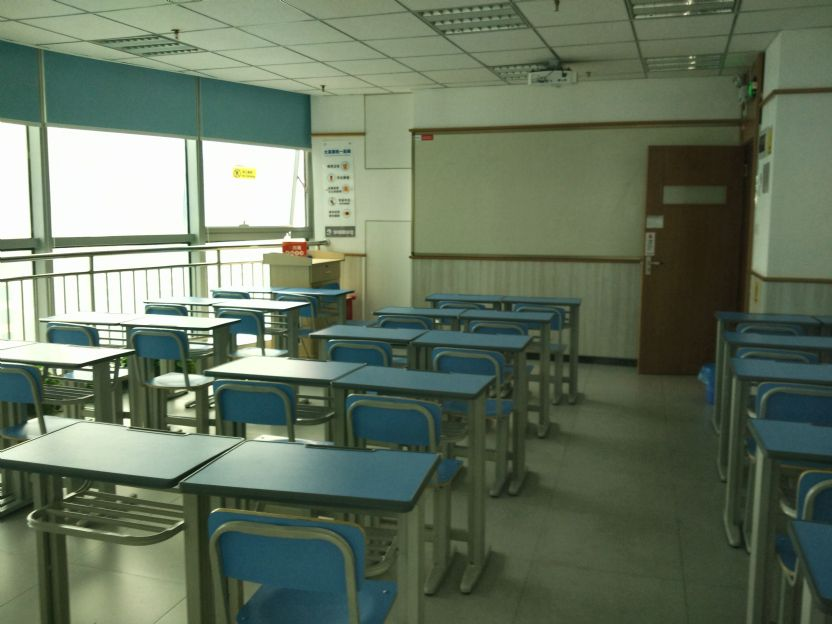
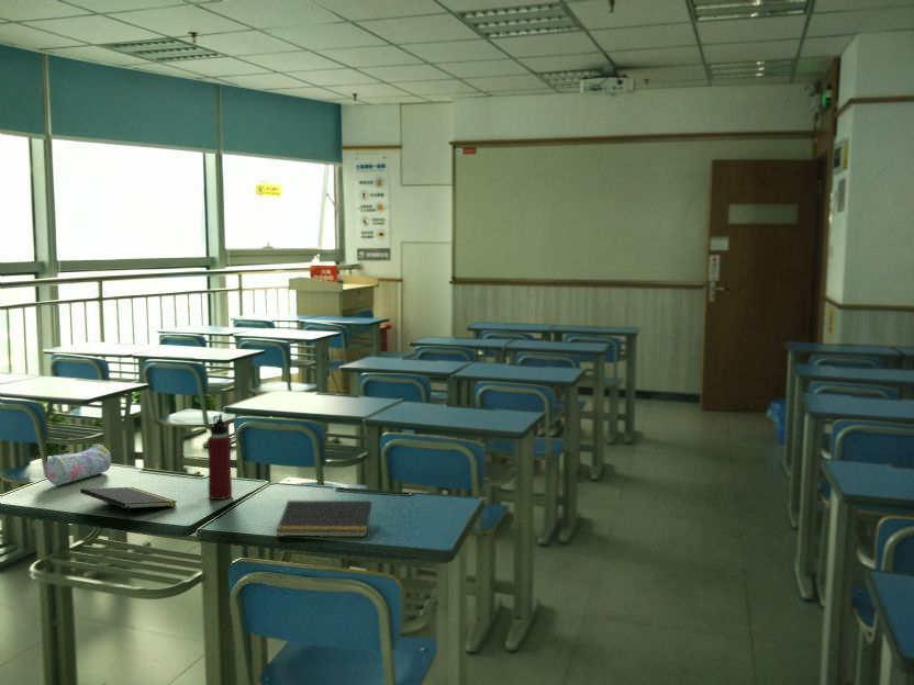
+ pencil case [43,443,112,486]
+ notepad [79,486,178,521]
+ notepad [275,499,372,538]
+ water bottle [207,413,233,501]
